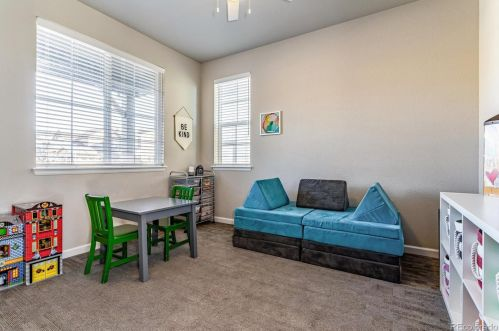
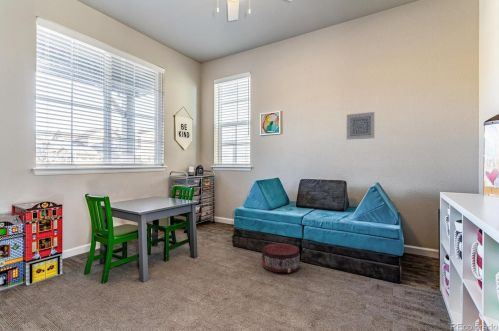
+ wall art [346,111,376,141]
+ pouf [261,242,301,274]
